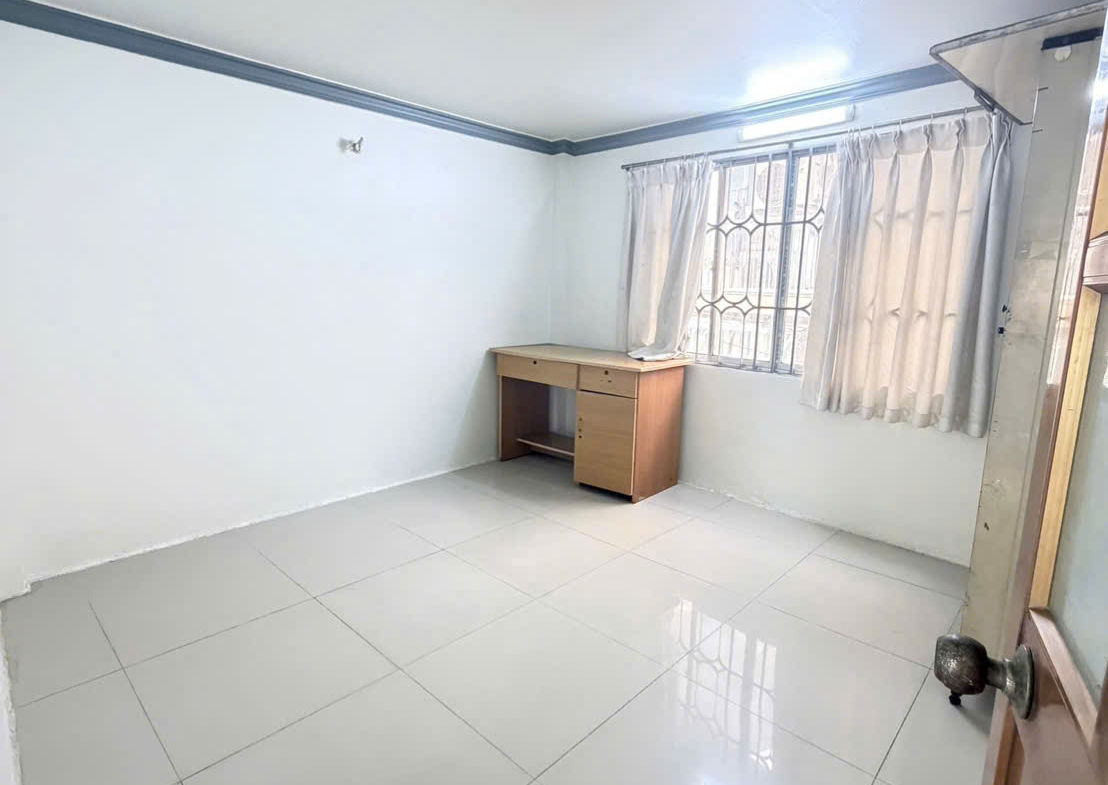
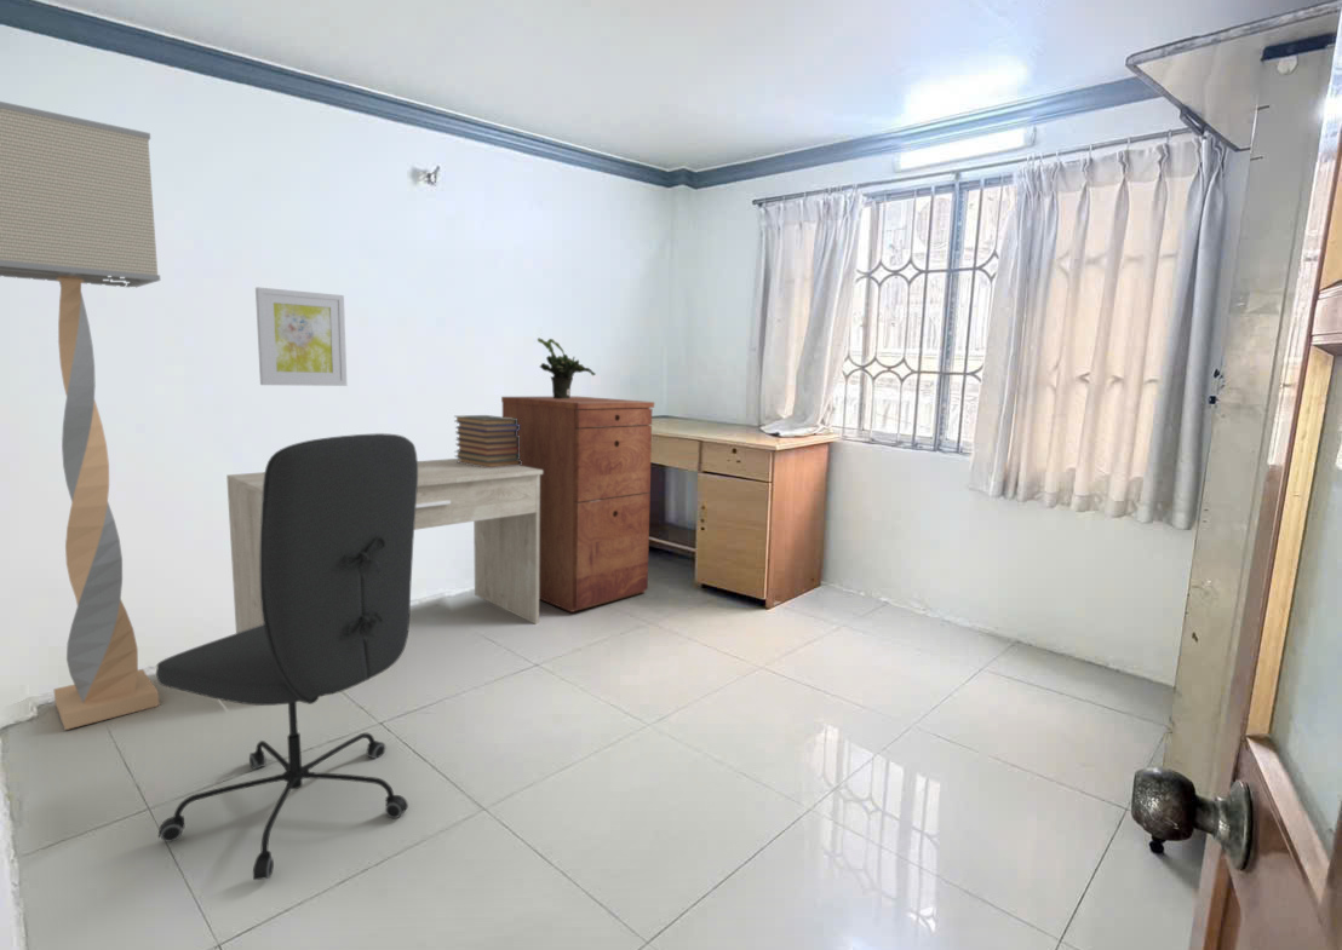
+ potted plant [537,336,597,398]
+ book stack [453,414,522,468]
+ floor lamp [0,100,161,731]
+ wall art [254,287,348,387]
+ filing cabinet [500,395,655,614]
+ desk [225,457,543,634]
+ office chair [155,432,419,881]
